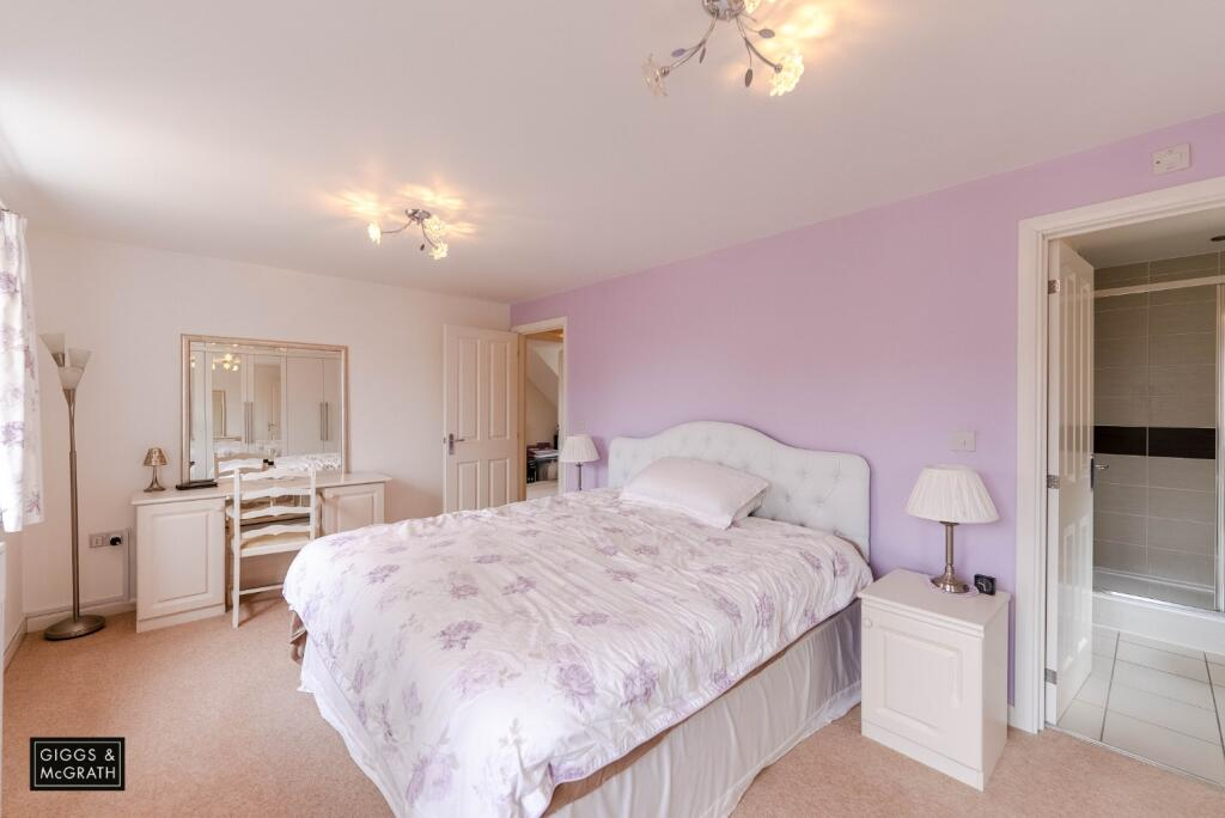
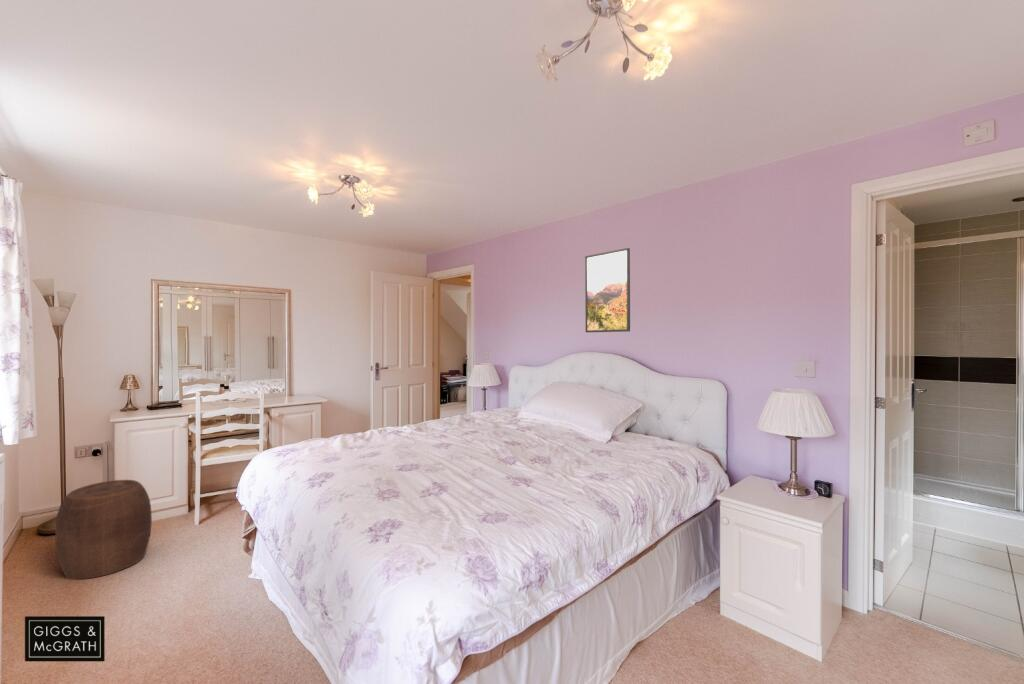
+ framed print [584,247,631,333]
+ stool [55,479,153,580]
